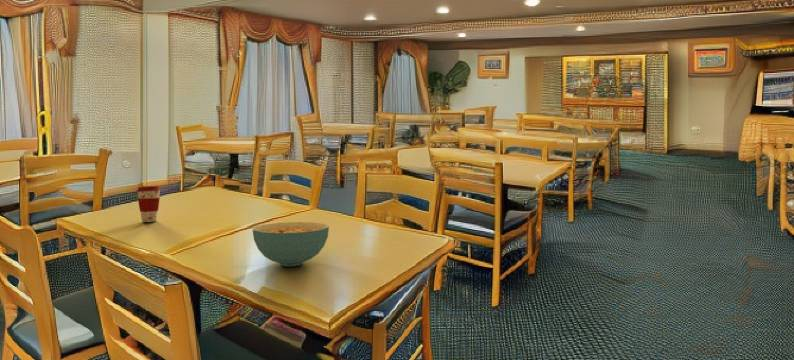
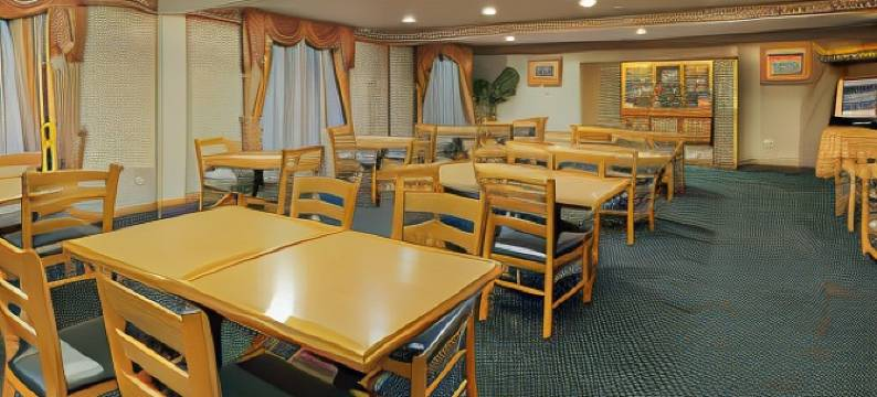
- cereal bowl [252,221,330,267]
- coffee cup [135,185,161,223]
